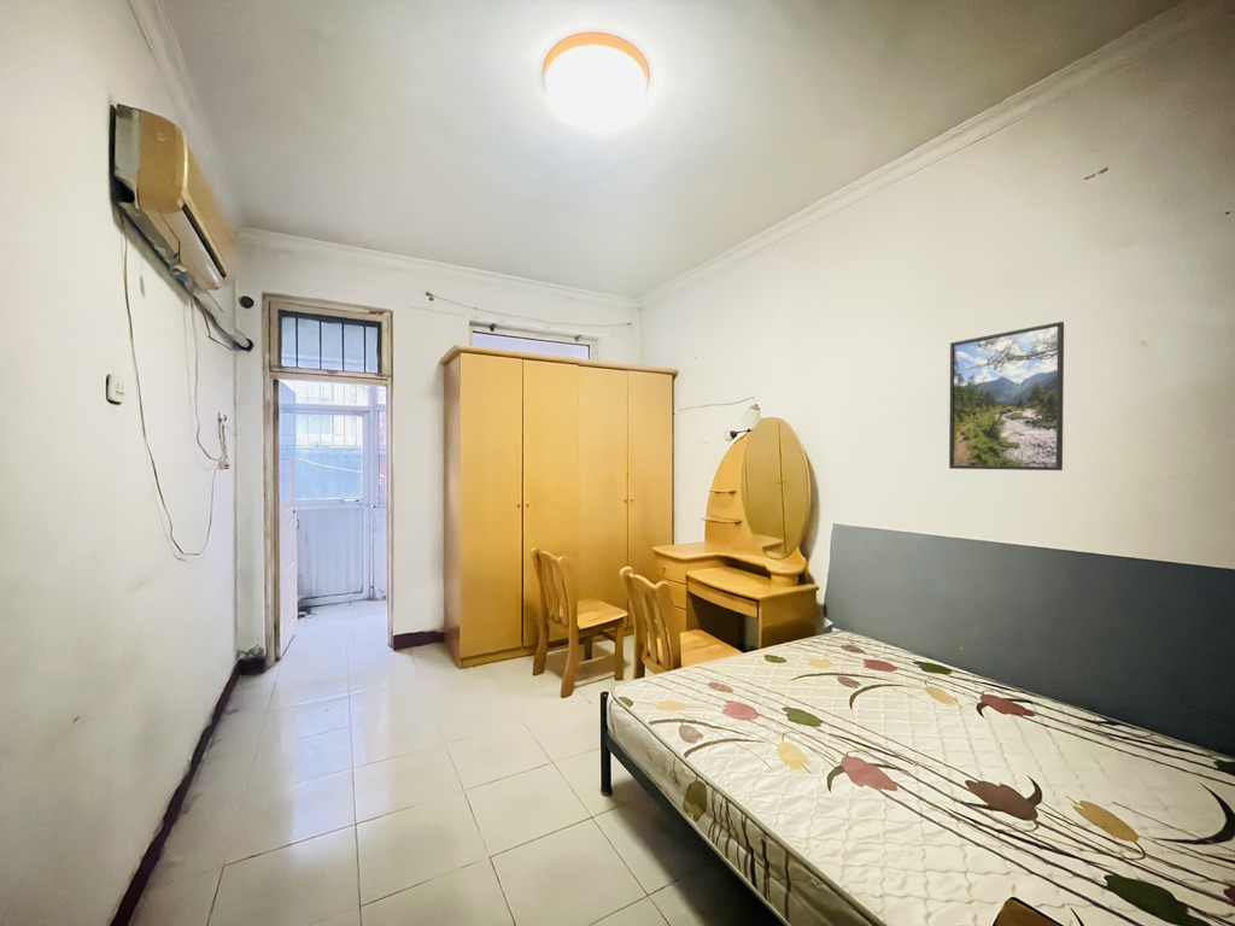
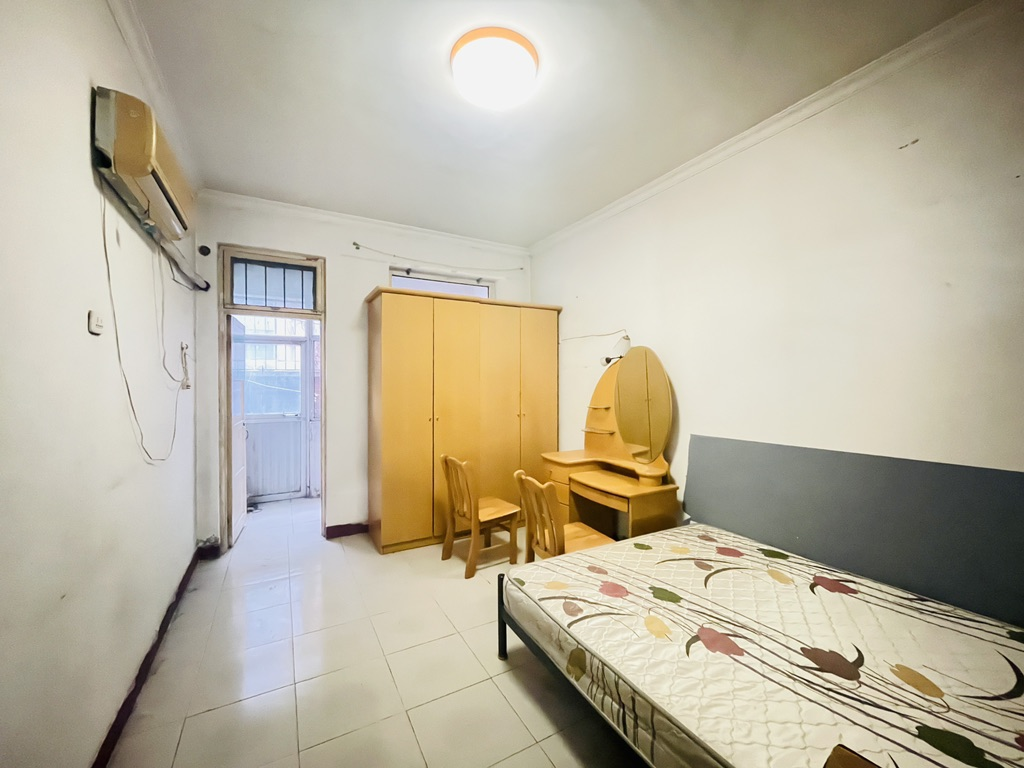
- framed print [948,321,1065,471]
